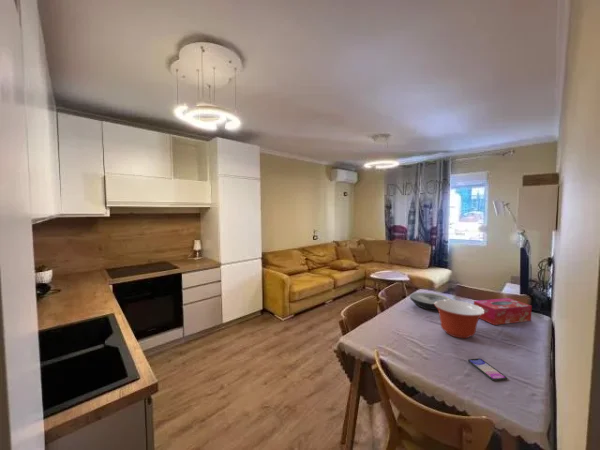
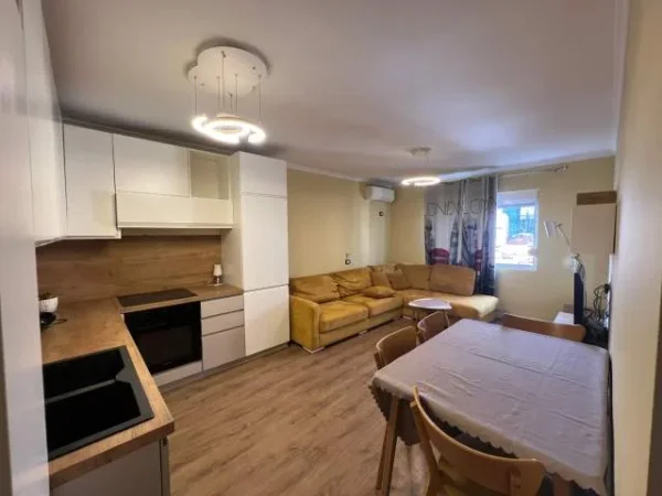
- smartphone [467,357,508,382]
- mixing bowl [435,299,484,339]
- plate [409,291,453,311]
- tissue box [473,297,533,326]
